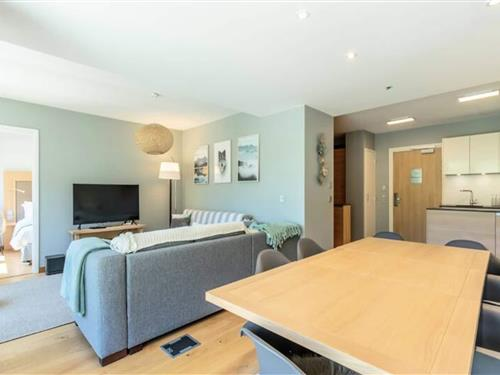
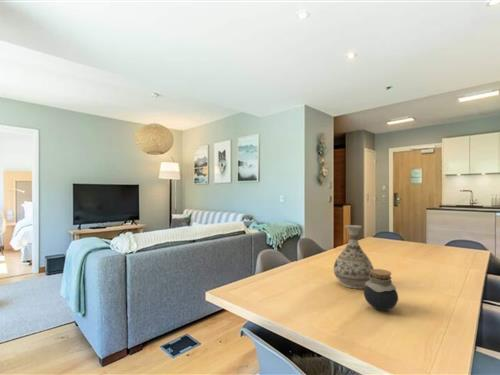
+ jar [363,268,399,312]
+ vase [333,224,375,290]
